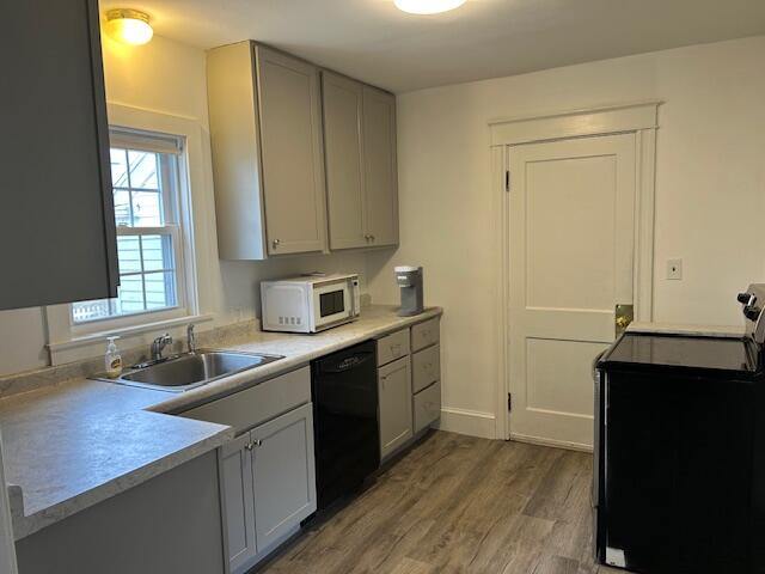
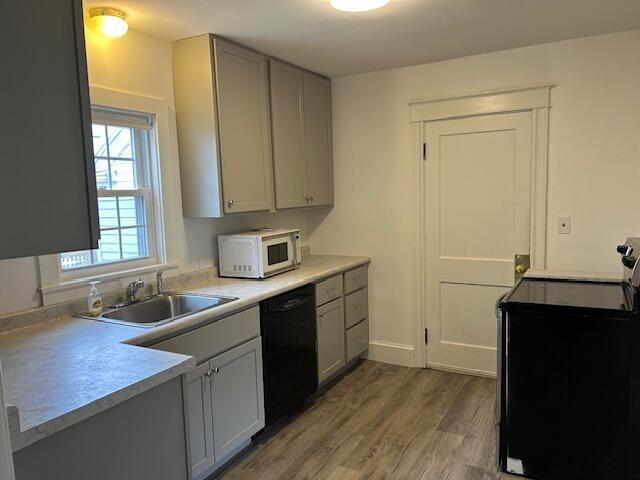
- coffee maker [394,265,424,317]
